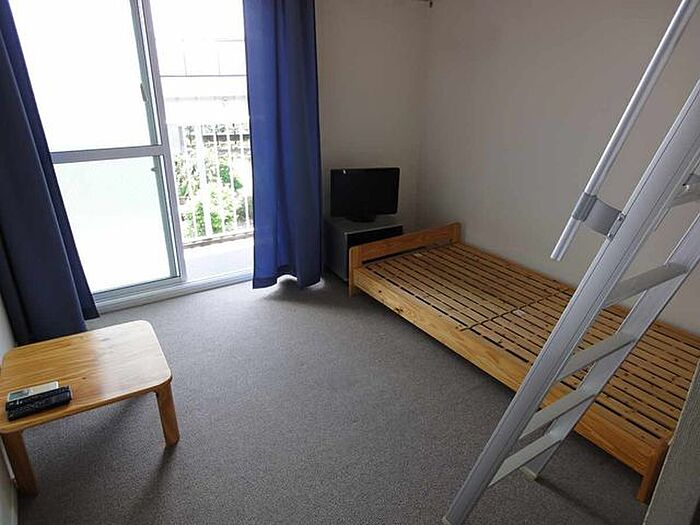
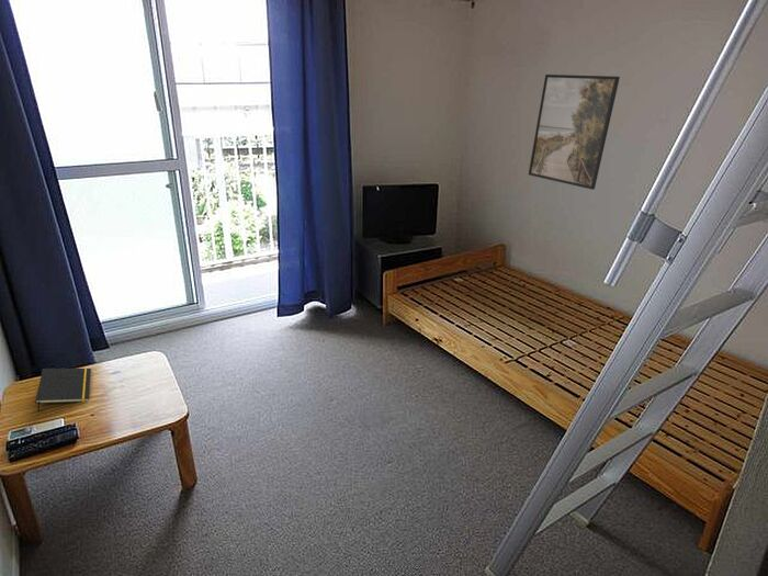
+ notepad [34,366,92,413]
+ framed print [528,74,621,191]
